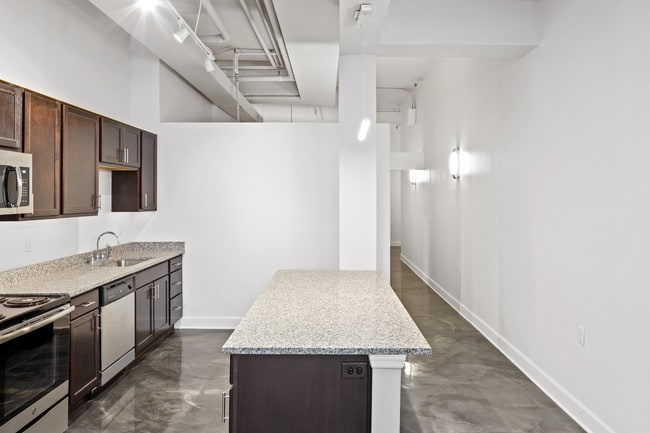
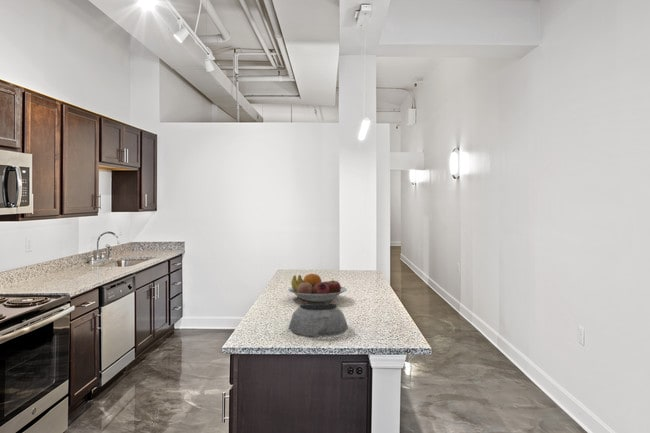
+ plant pot [288,302,349,337]
+ fruit bowl [287,273,348,303]
